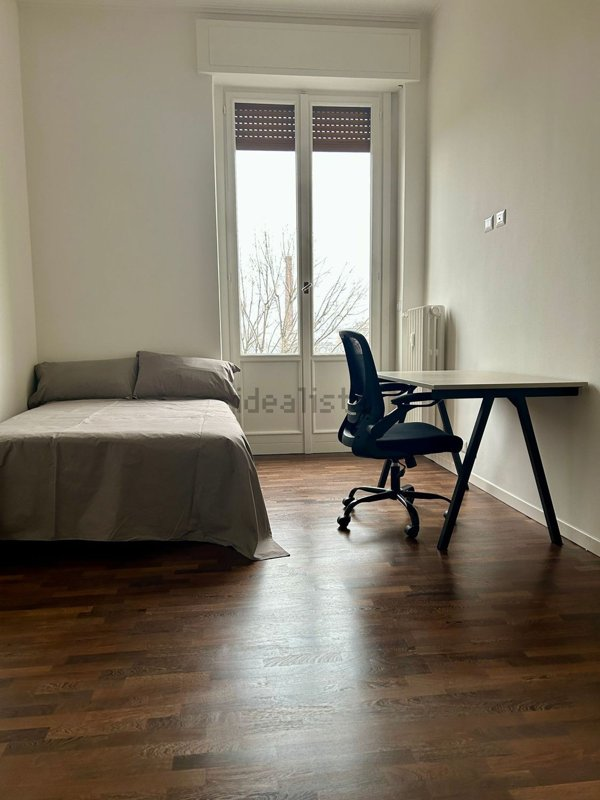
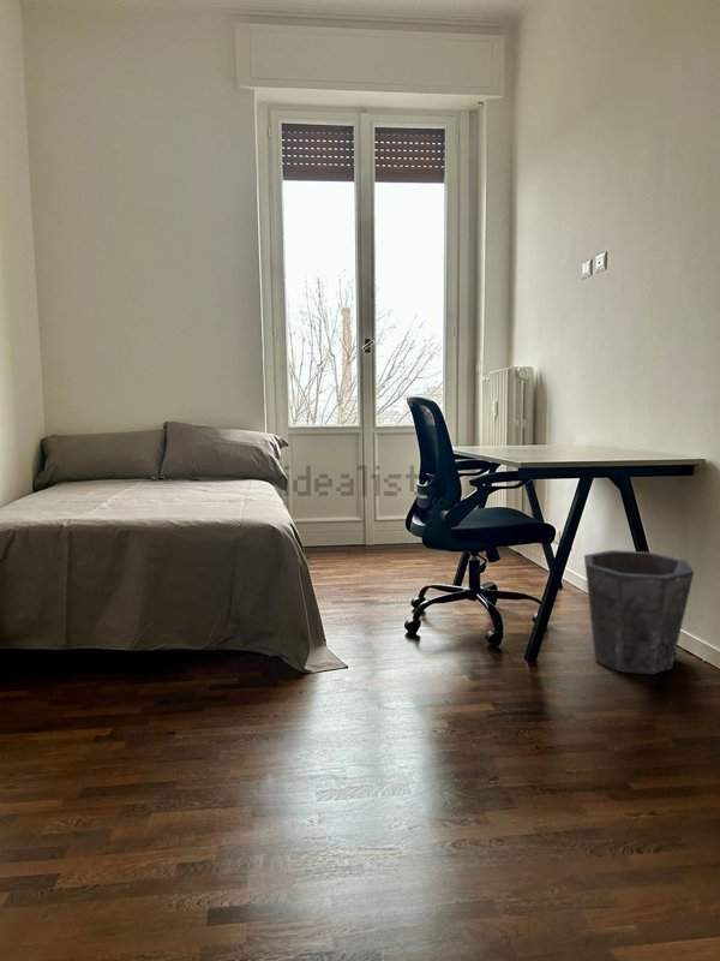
+ waste bin [583,549,695,675]
